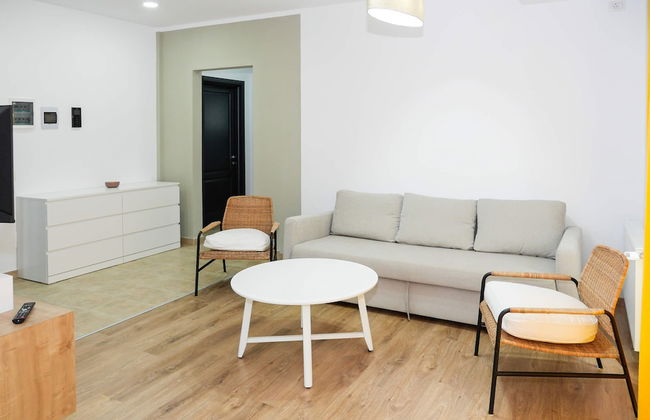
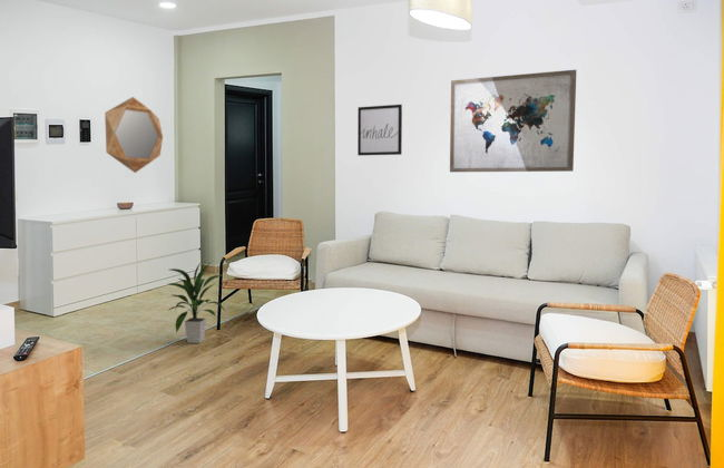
+ wall art [449,69,577,173]
+ home mirror [104,96,164,174]
+ wall art [356,104,403,157]
+ indoor plant [167,260,226,344]
